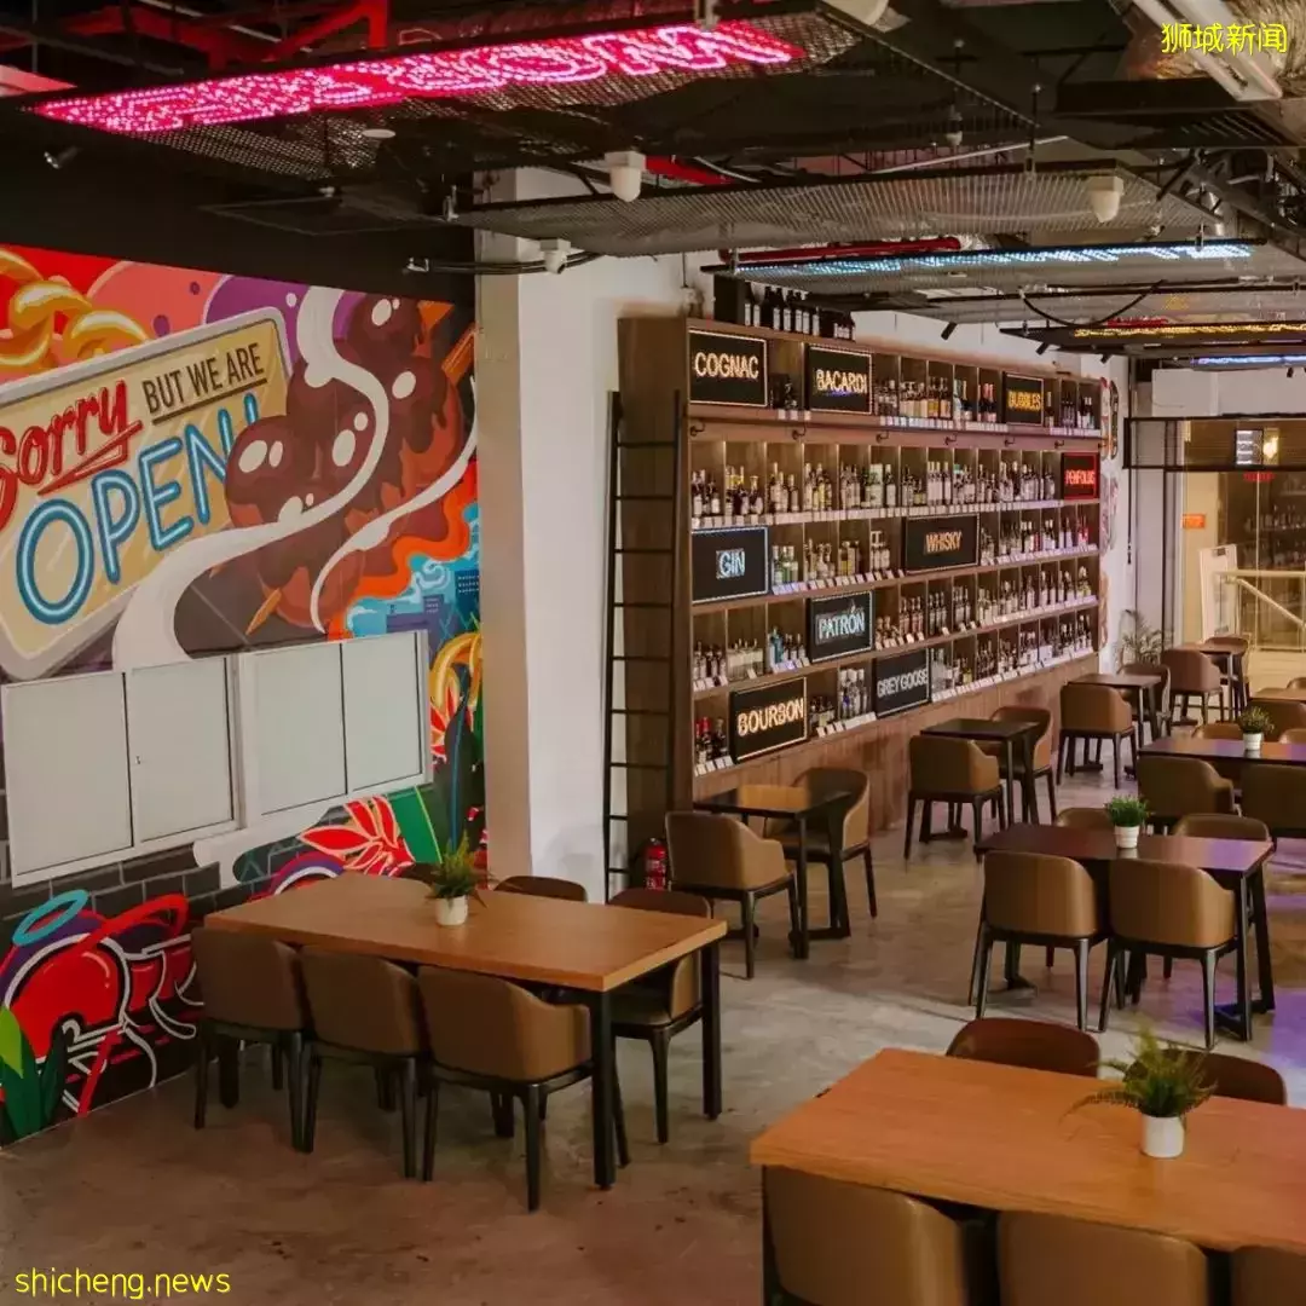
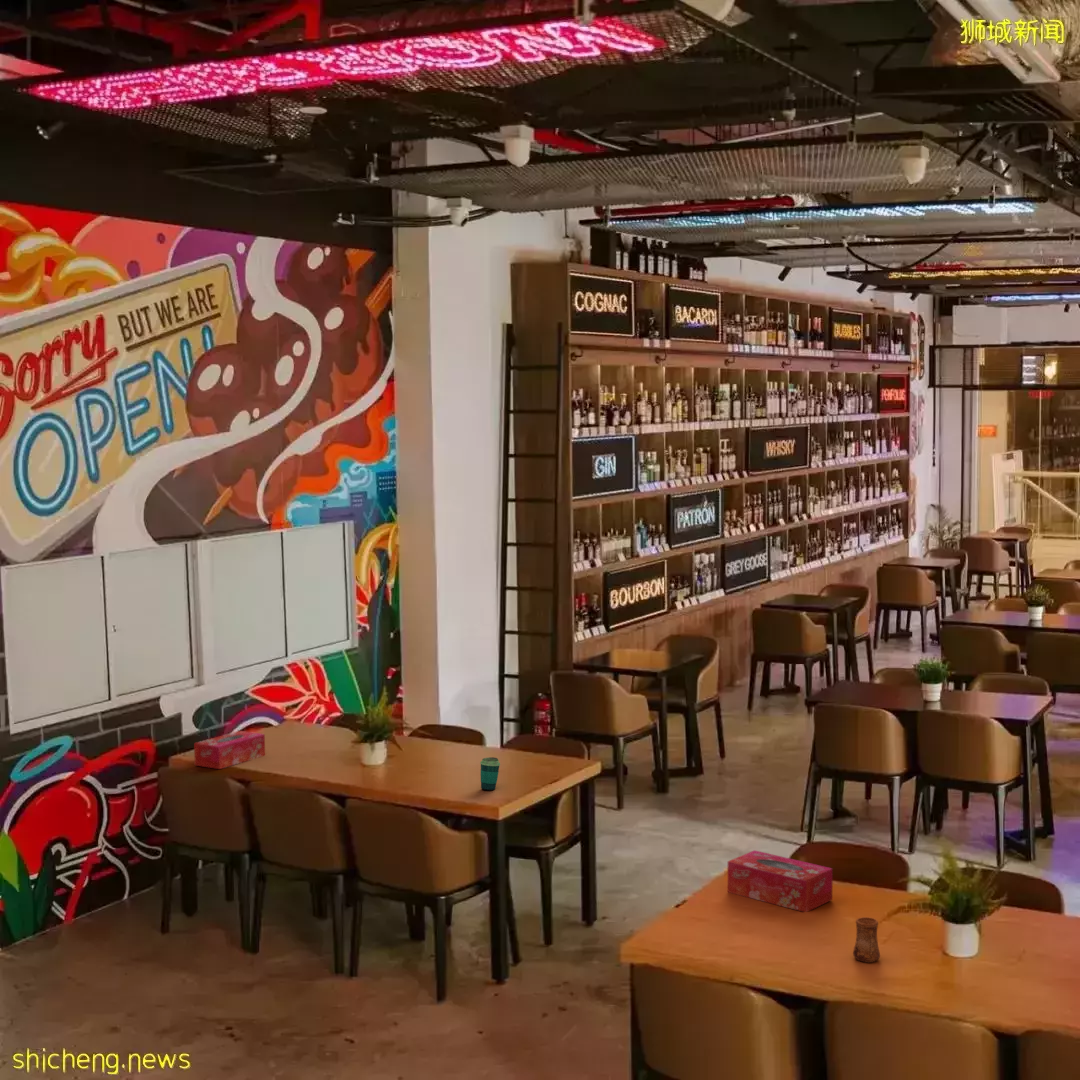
+ cup [852,916,881,964]
+ tissue box [727,849,833,913]
+ tissue box [193,730,266,770]
+ cup [479,756,501,792]
